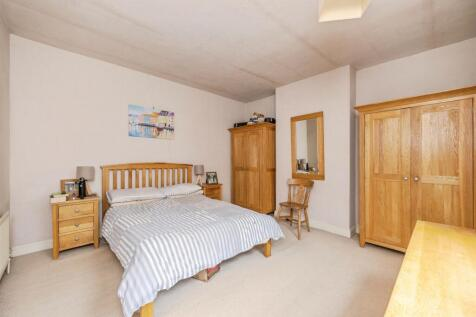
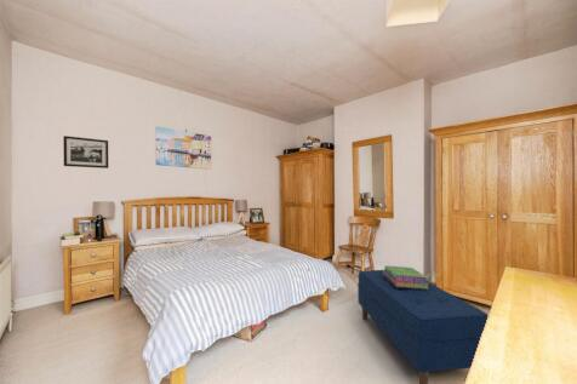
+ bench [356,269,489,384]
+ picture frame [62,134,109,170]
+ stack of books [383,264,429,290]
